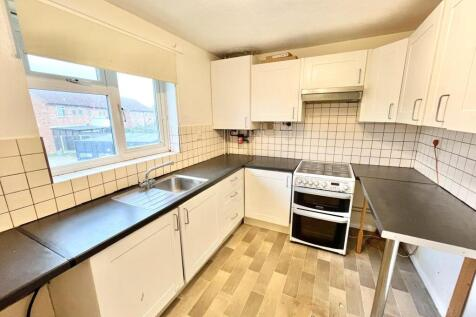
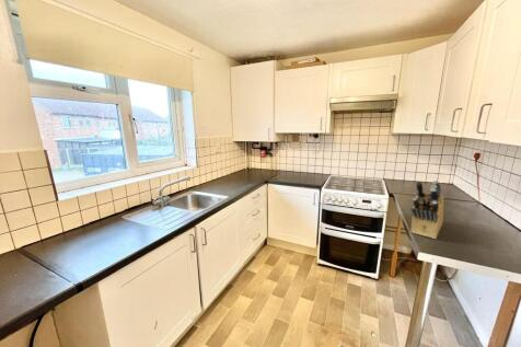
+ knife block [409,180,444,240]
